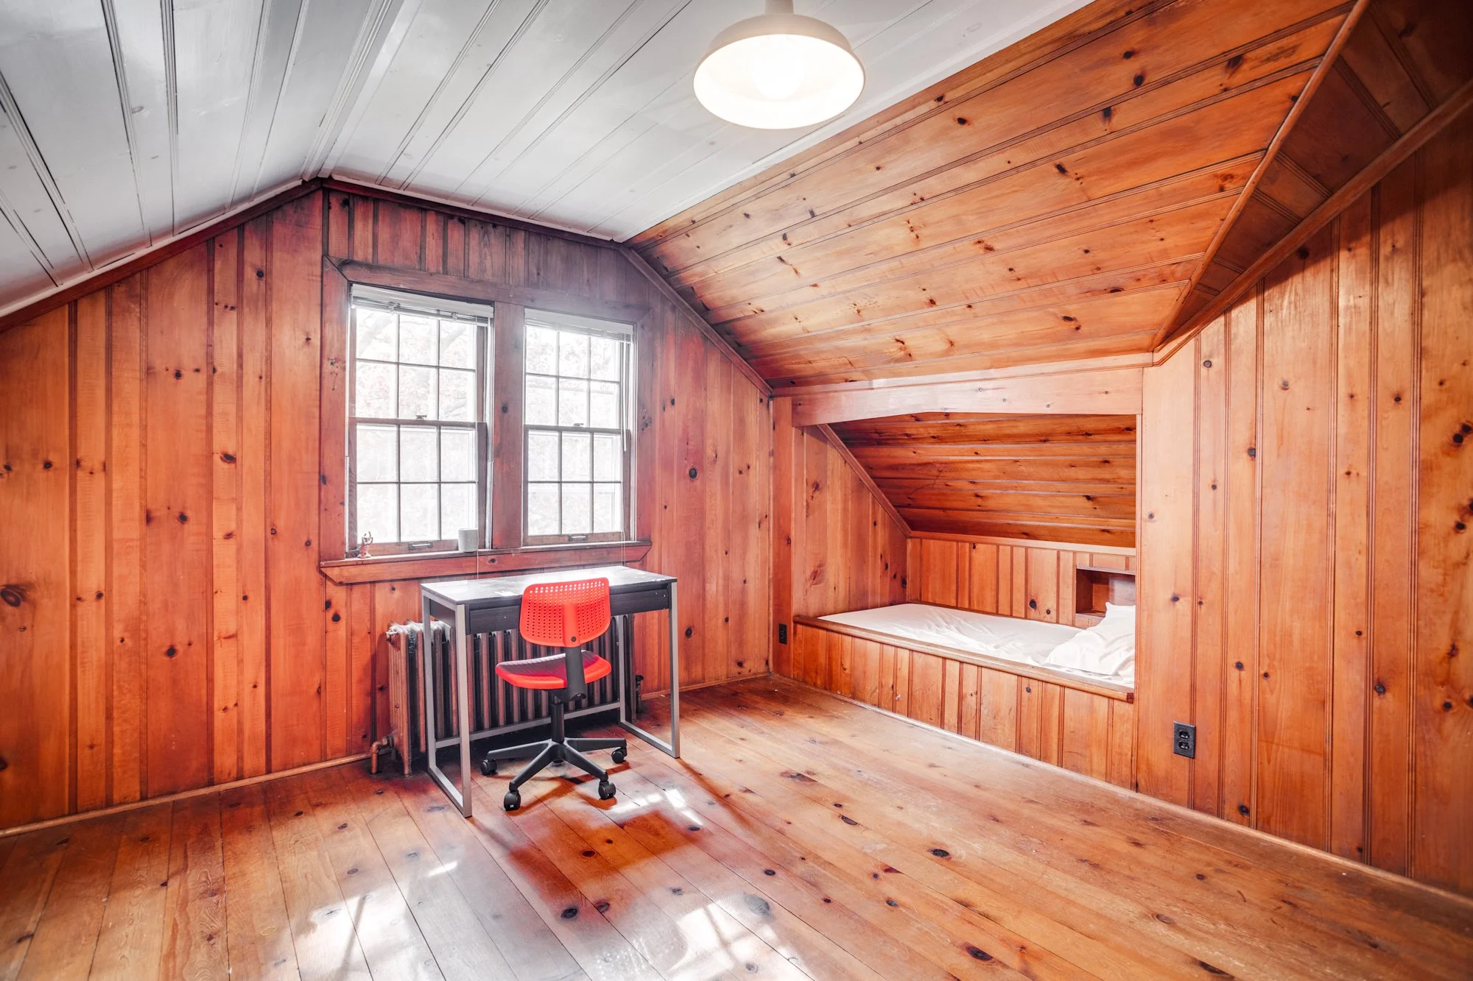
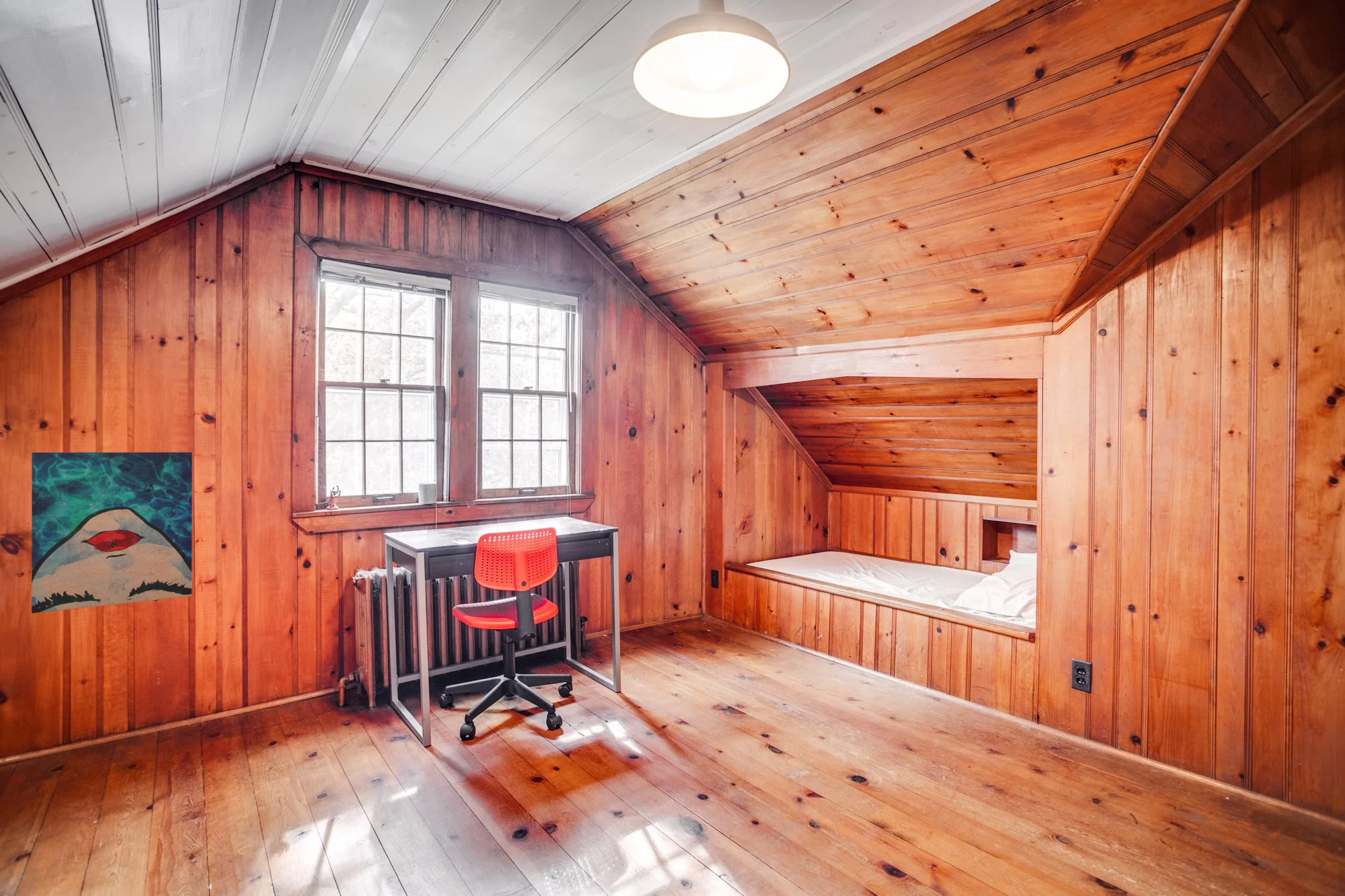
+ wall art [31,452,193,614]
